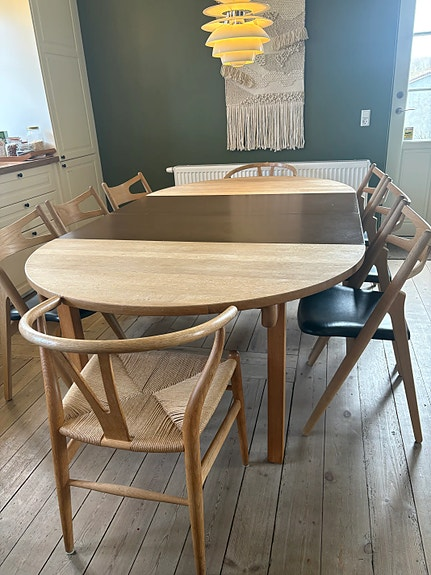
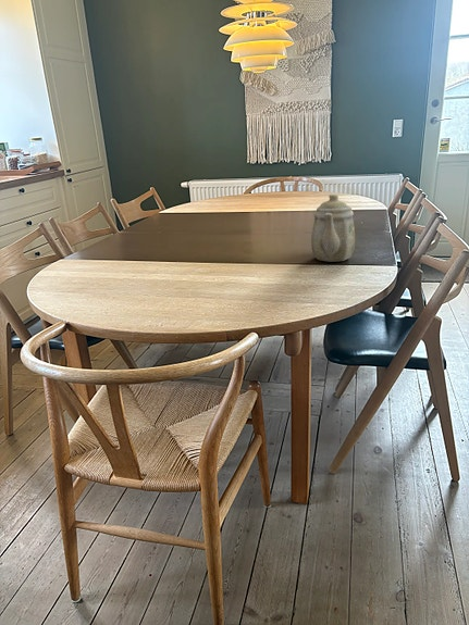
+ teapot [310,192,356,263]
